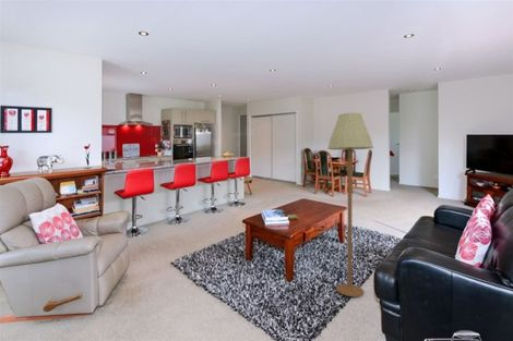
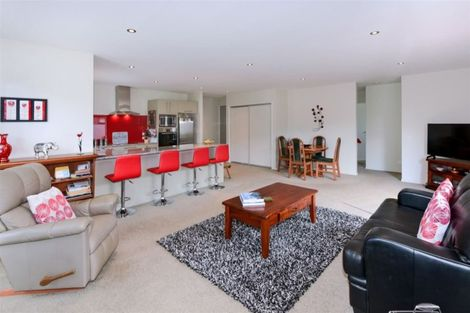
- floor lamp [326,112,374,297]
